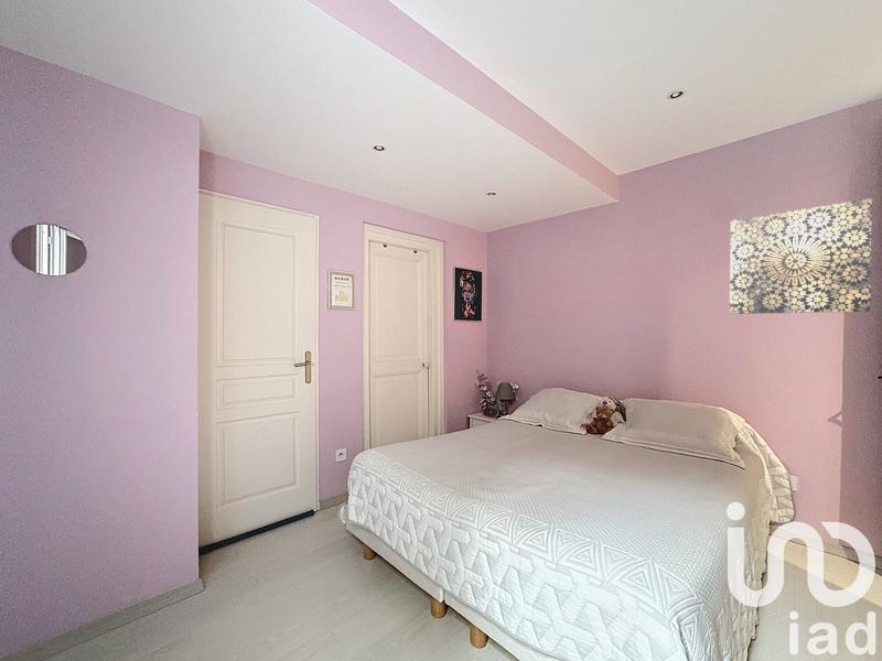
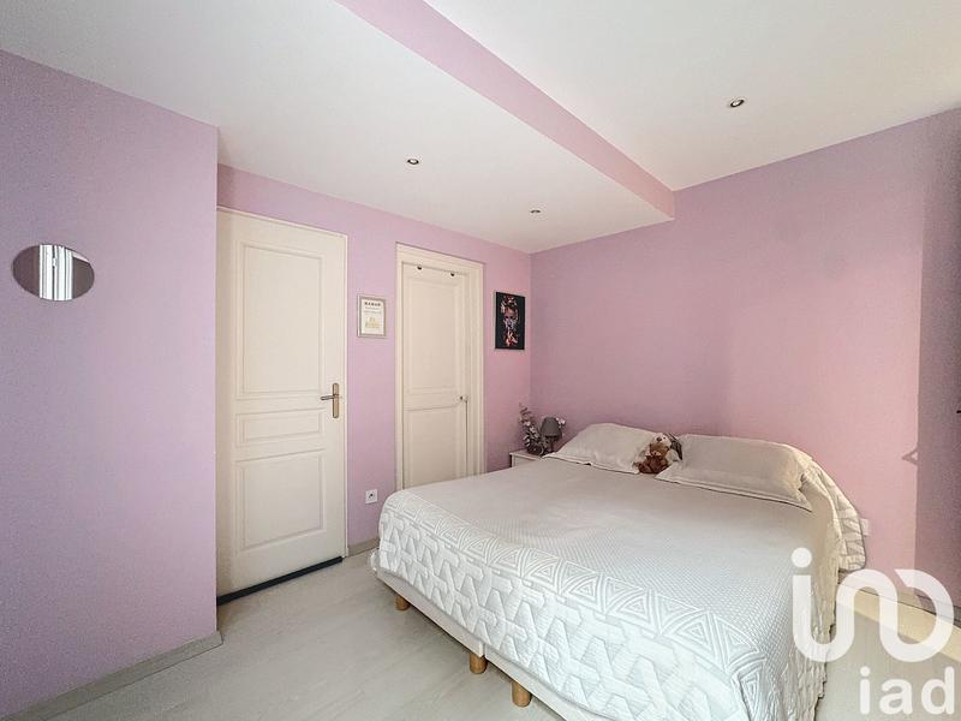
- wall art [729,197,873,315]
